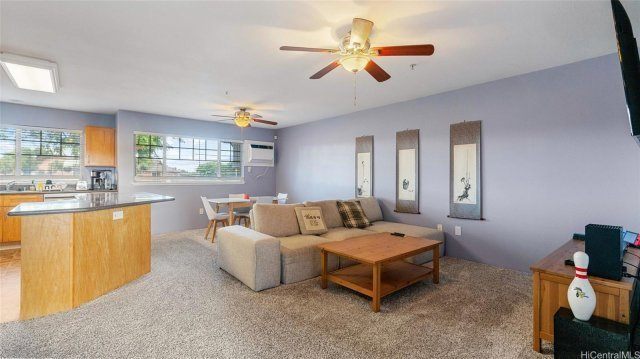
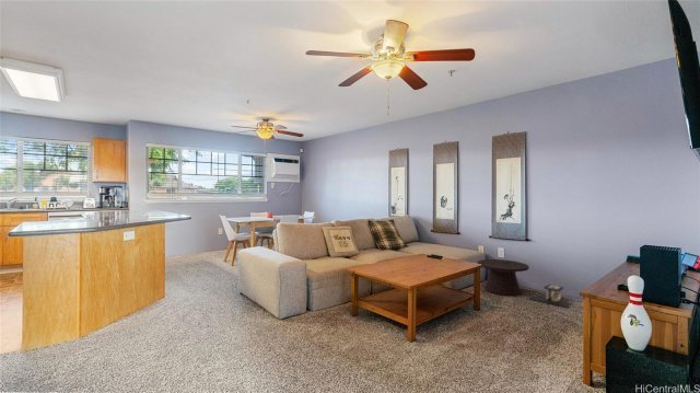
+ side table [477,258,530,297]
+ staircase [528,284,573,309]
